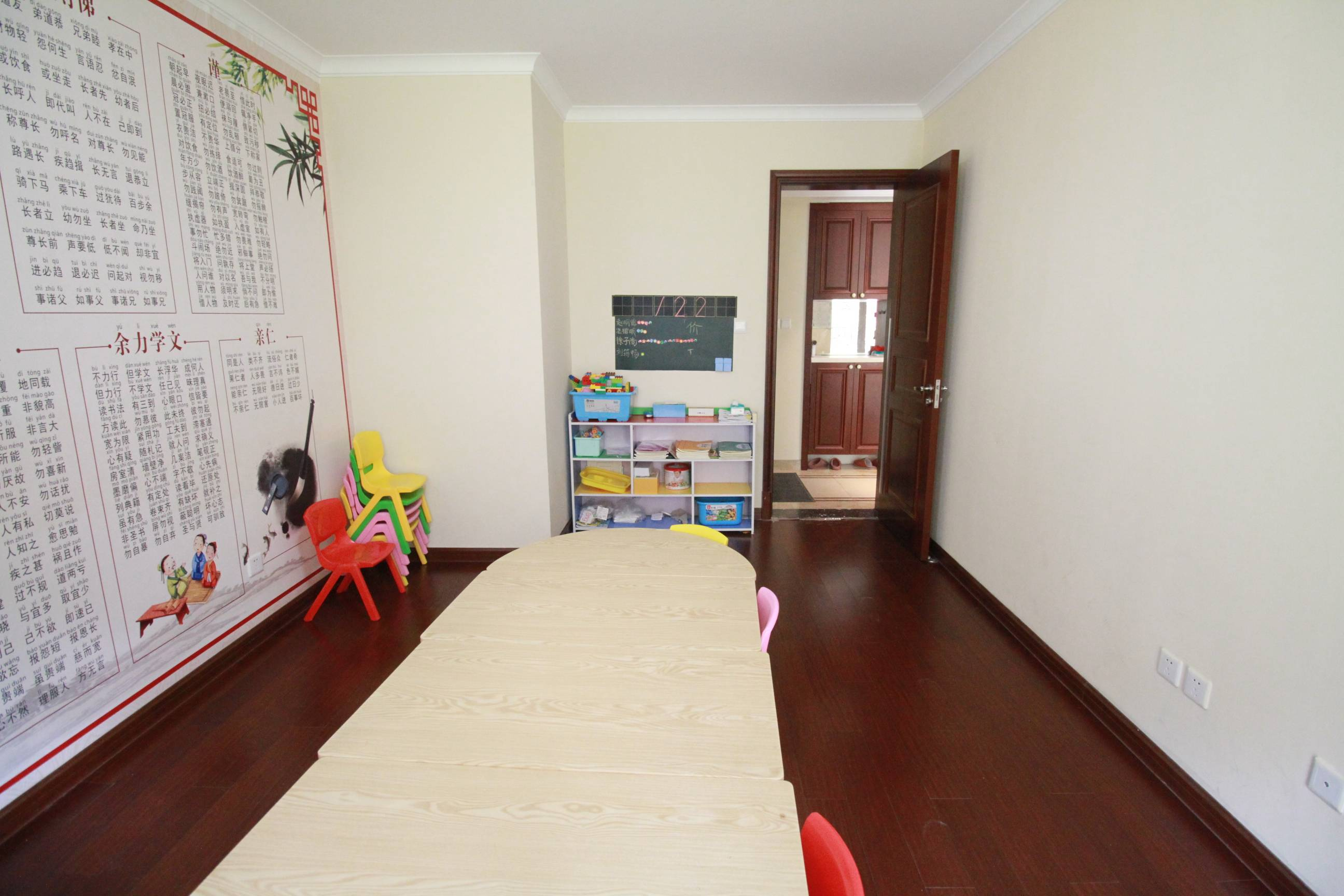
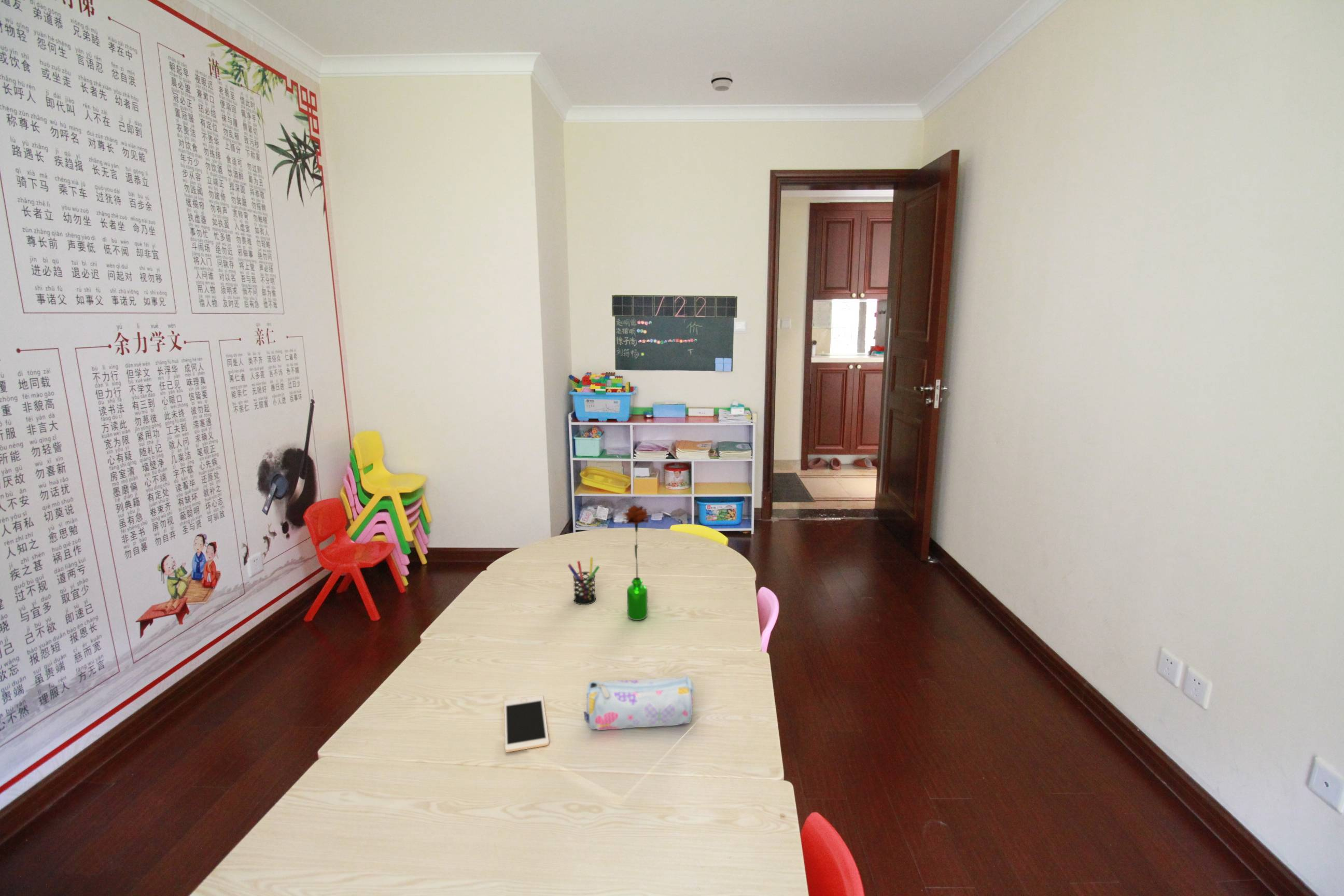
+ pen holder [567,557,600,606]
+ cell phone [503,695,550,752]
+ smoke detector [710,71,734,92]
+ flower [622,505,652,621]
+ pencil case [583,675,695,731]
